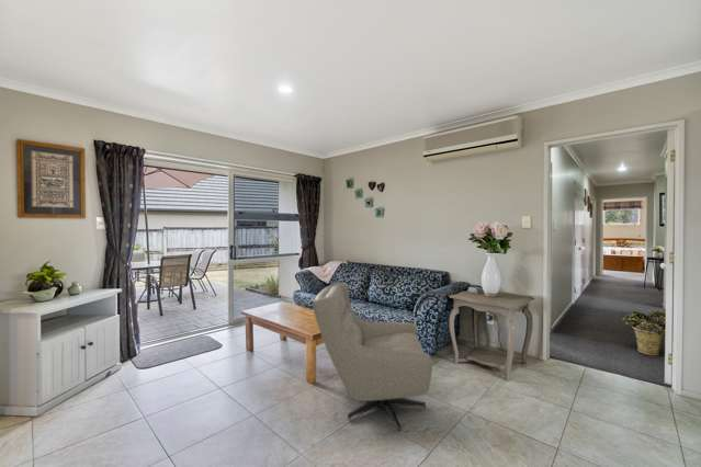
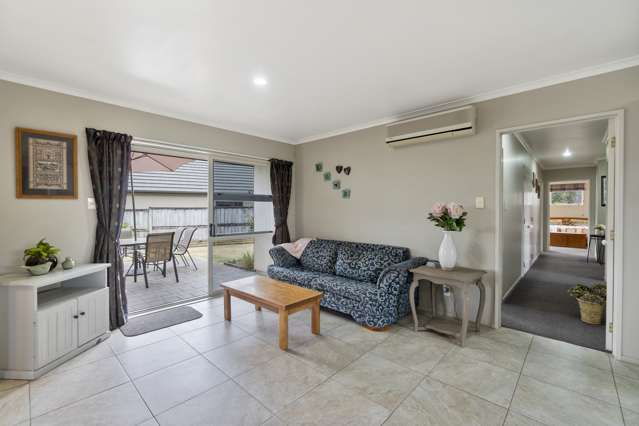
- armchair [312,282,433,432]
